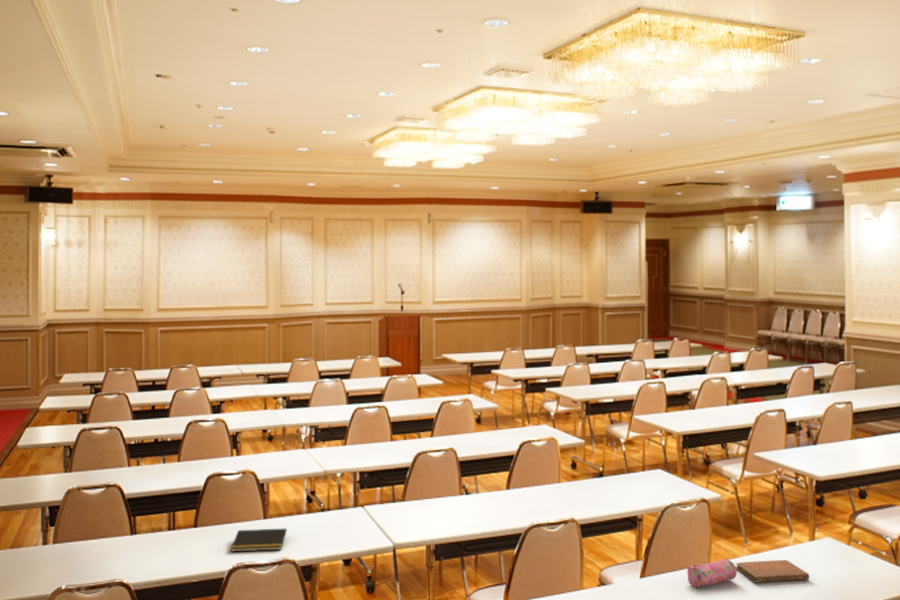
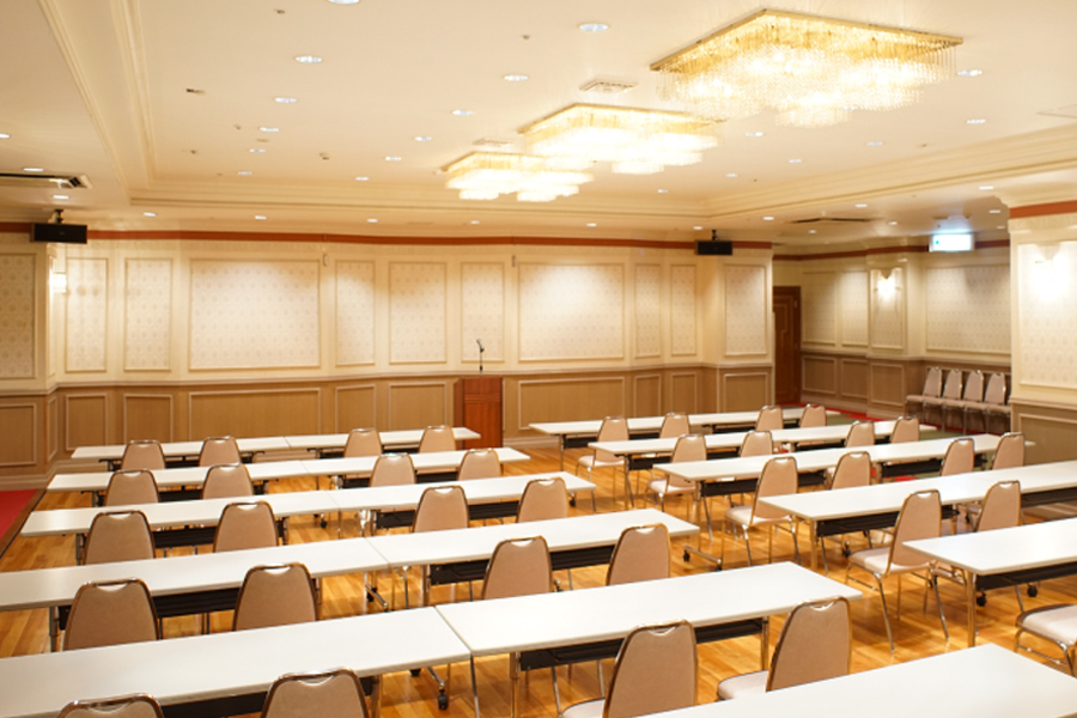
- notepad [230,527,288,553]
- pencil case [686,558,738,588]
- notebook [735,559,810,584]
